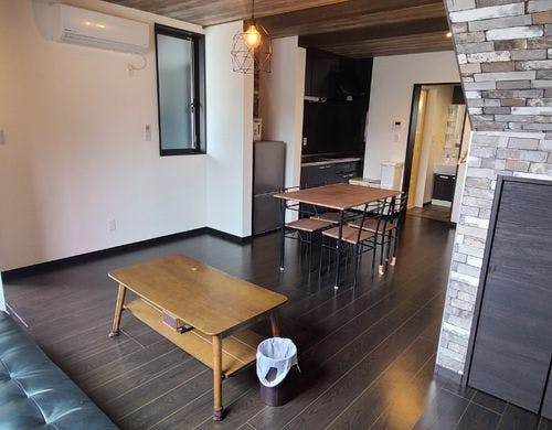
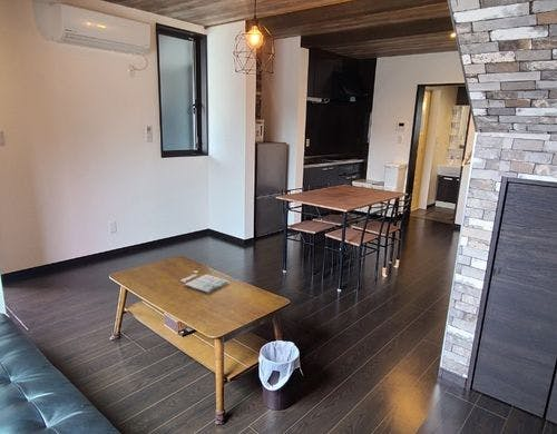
+ magazine [179,274,231,295]
